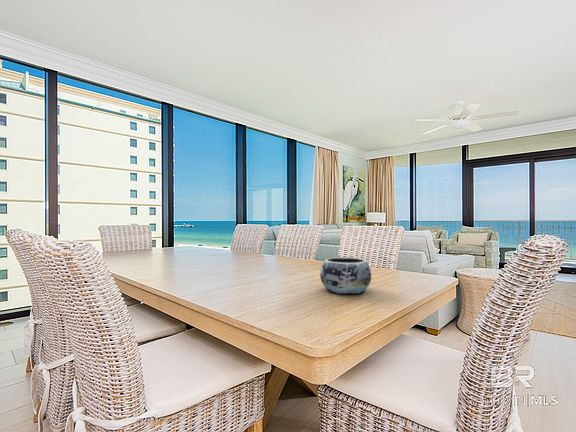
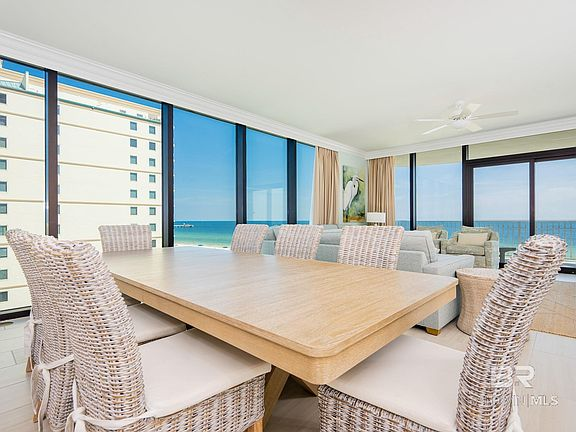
- decorative bowl [319,256,372,295]
